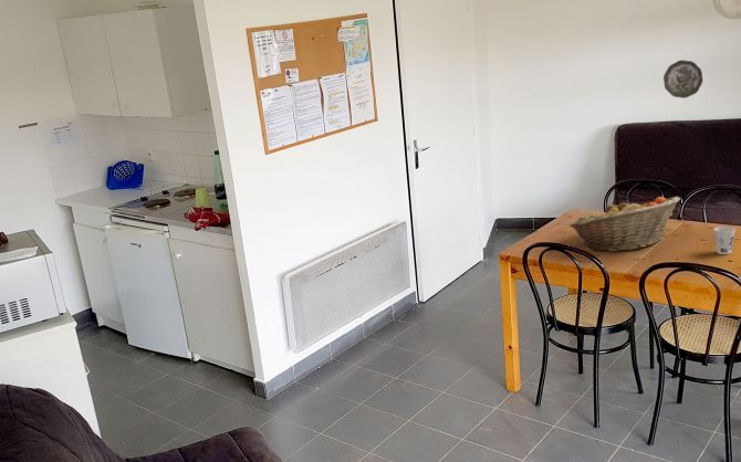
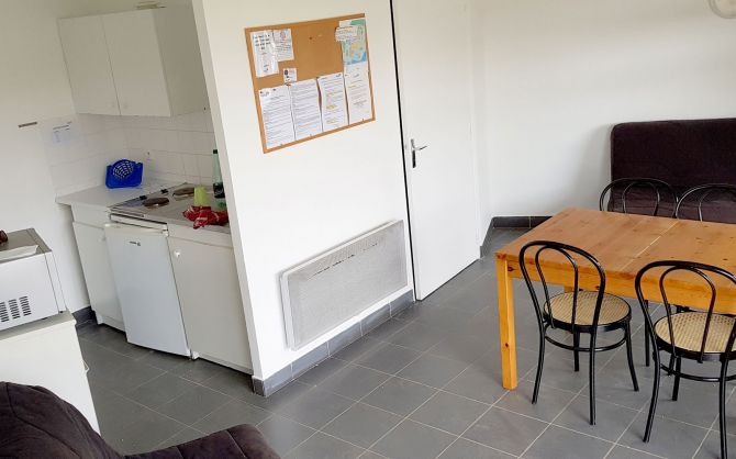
- fruit basket [568,196,681,252]
- cup [713,225,737,255]
- decorative plate [662,59,703,99]
